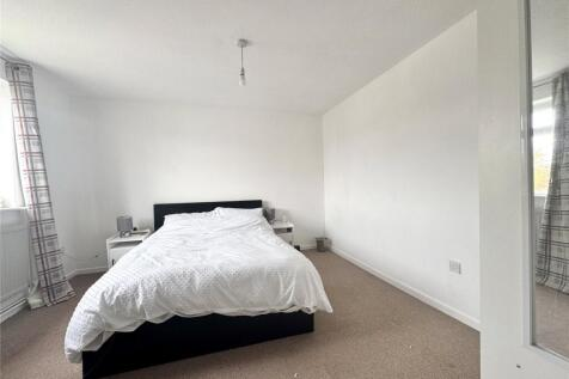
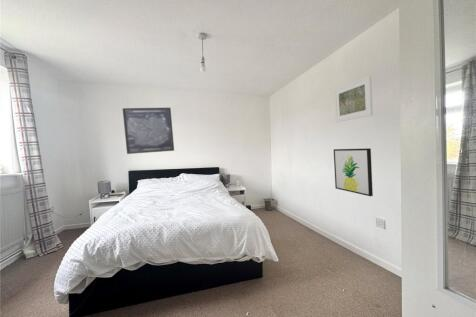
+ wall art [122,107,175,155]
+ wall art [333,147,374,197]
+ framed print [333,75,374,123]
